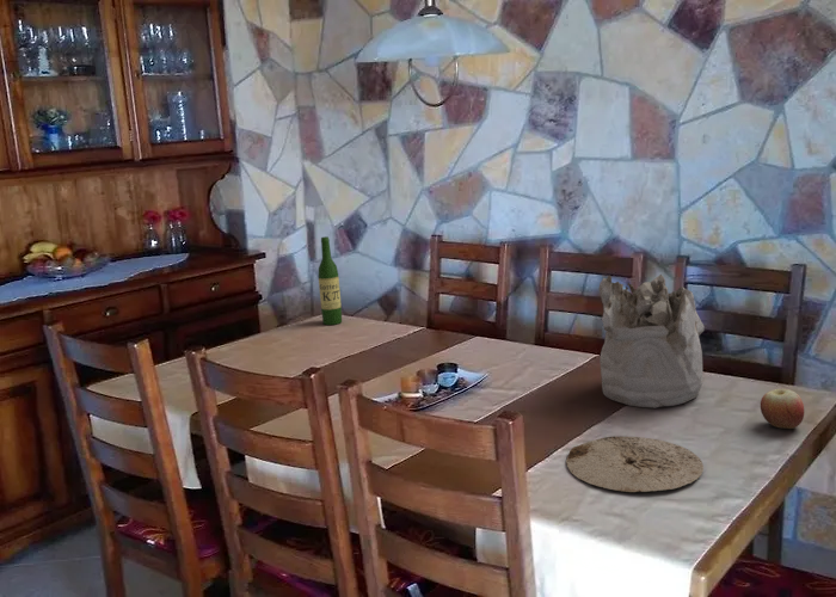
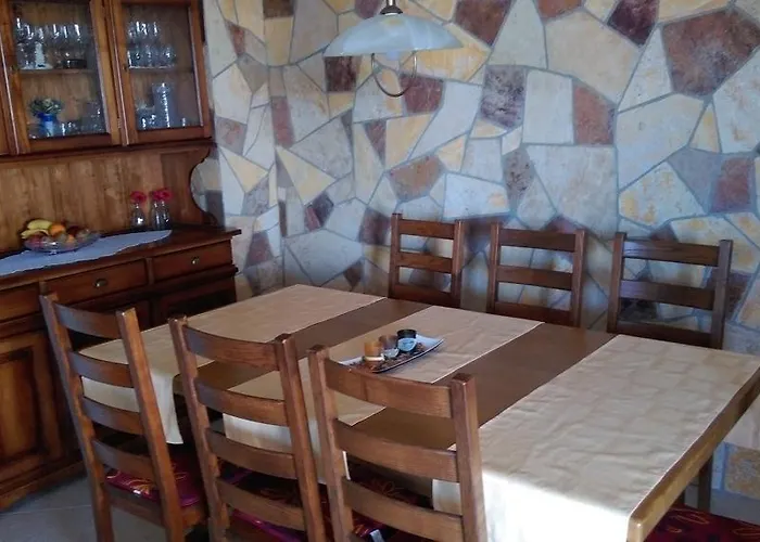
- mineral sample [598,273,706,408]
- wine bottle [318,235,343,326]
- plate [565,436,705,493]
- apple [760,388,805,430]
